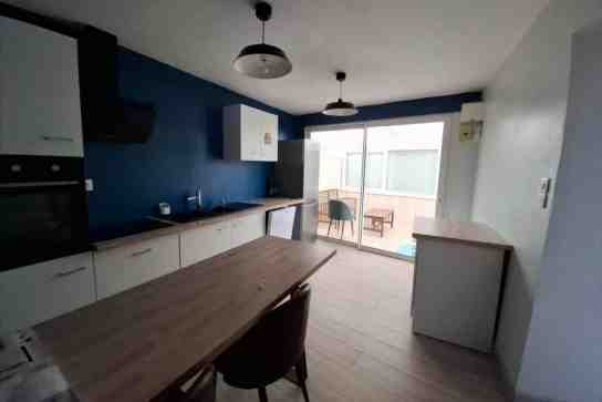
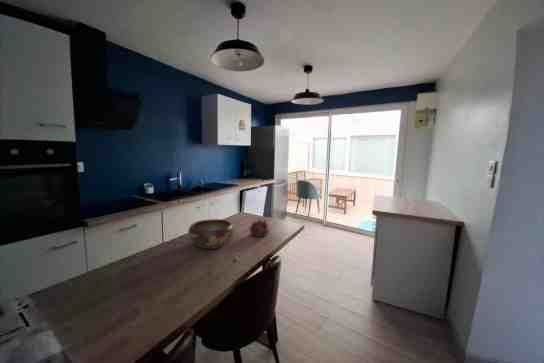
+ teapot [249,218,270,238]
+ decorative bowl [187,218,235,250]
